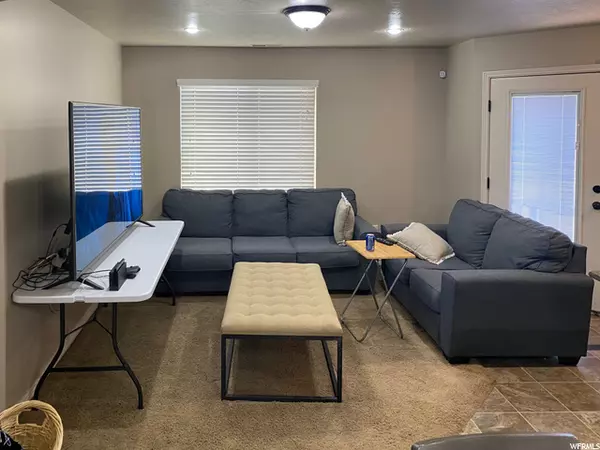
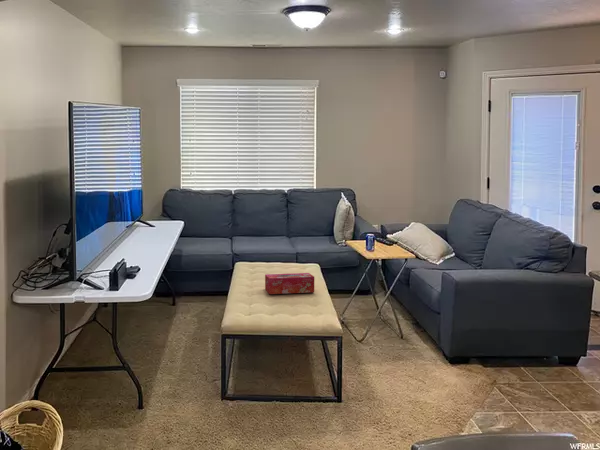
+ tissue box [264,272,315,295]
